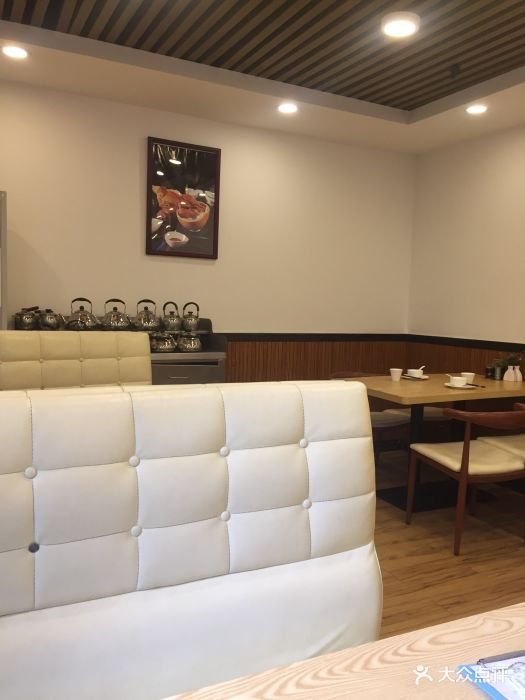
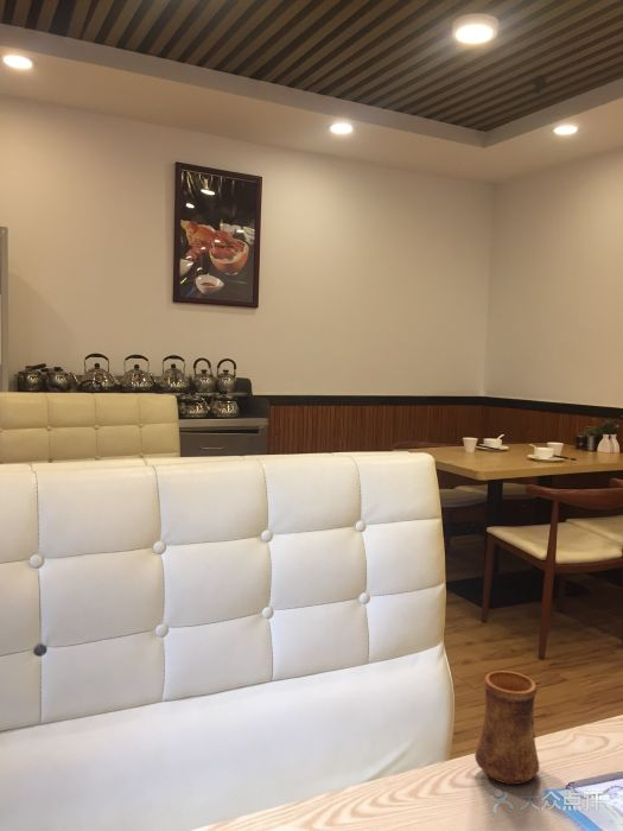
+ cup [473,670,540,786]
